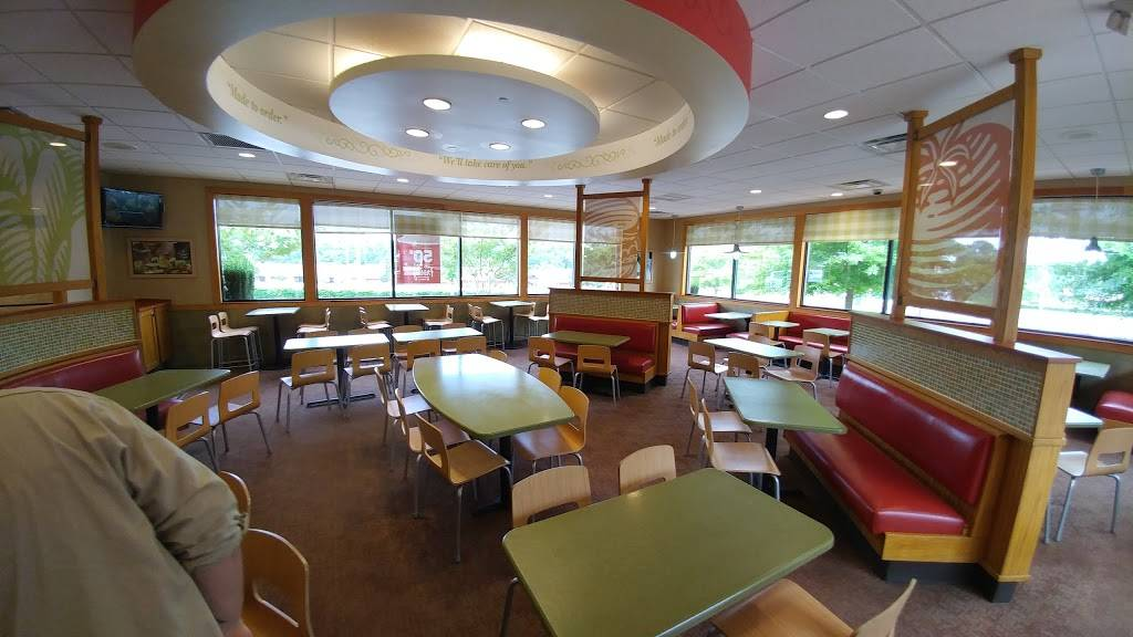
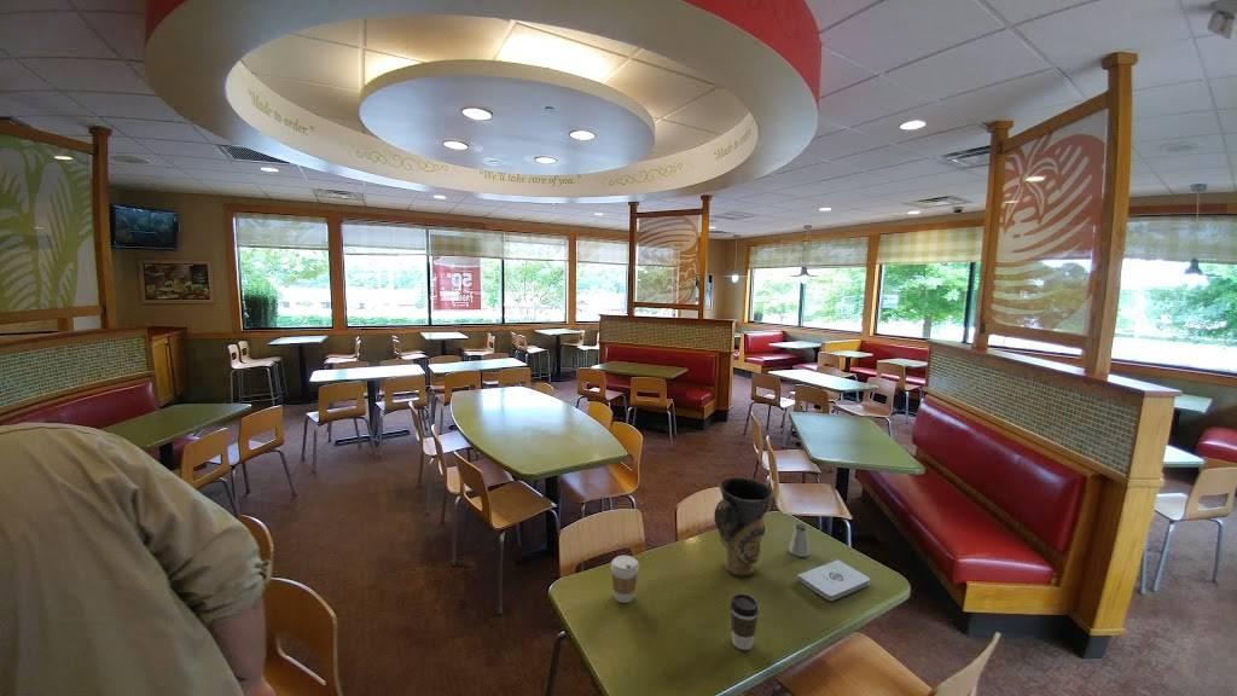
+ vase [713,476,774,578]
+ coffee cup [730,593,760,651]
+ notepad [796,559,871,602]
+ saltshaker [788,523,811,558]
+ coffee cup [610,555,640,604]
